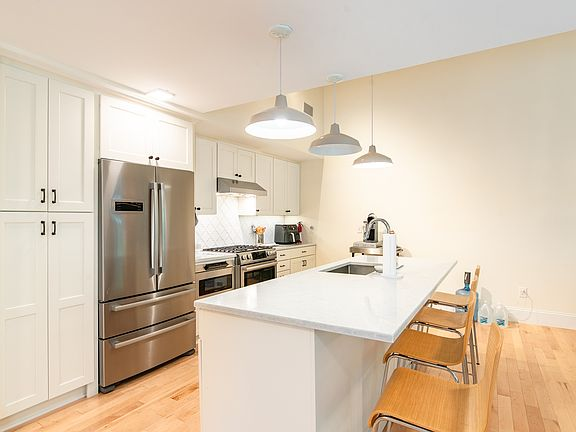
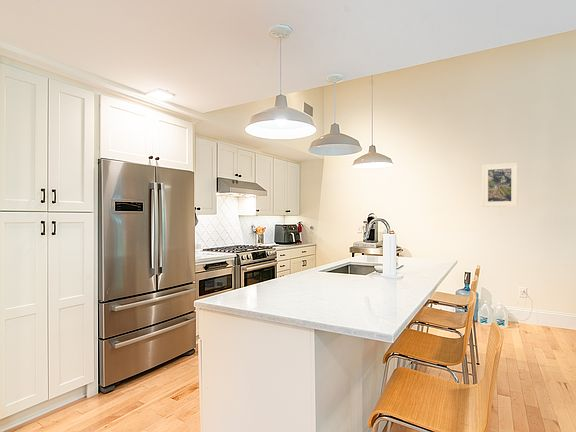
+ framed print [481,162,519,208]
